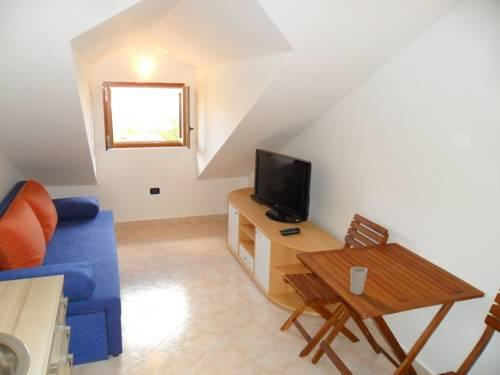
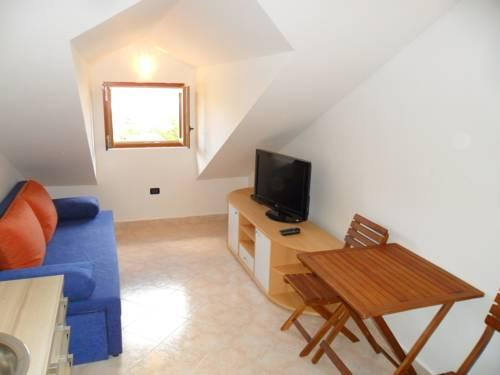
- cup [349,266,369,296]
